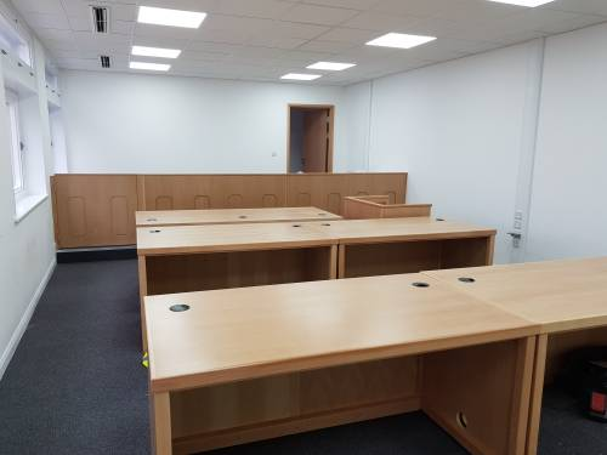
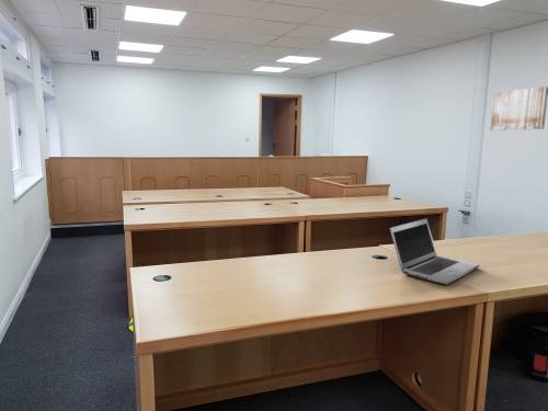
+ wall art [490,85,548,132]
+ laptop [388,218,480,285]
